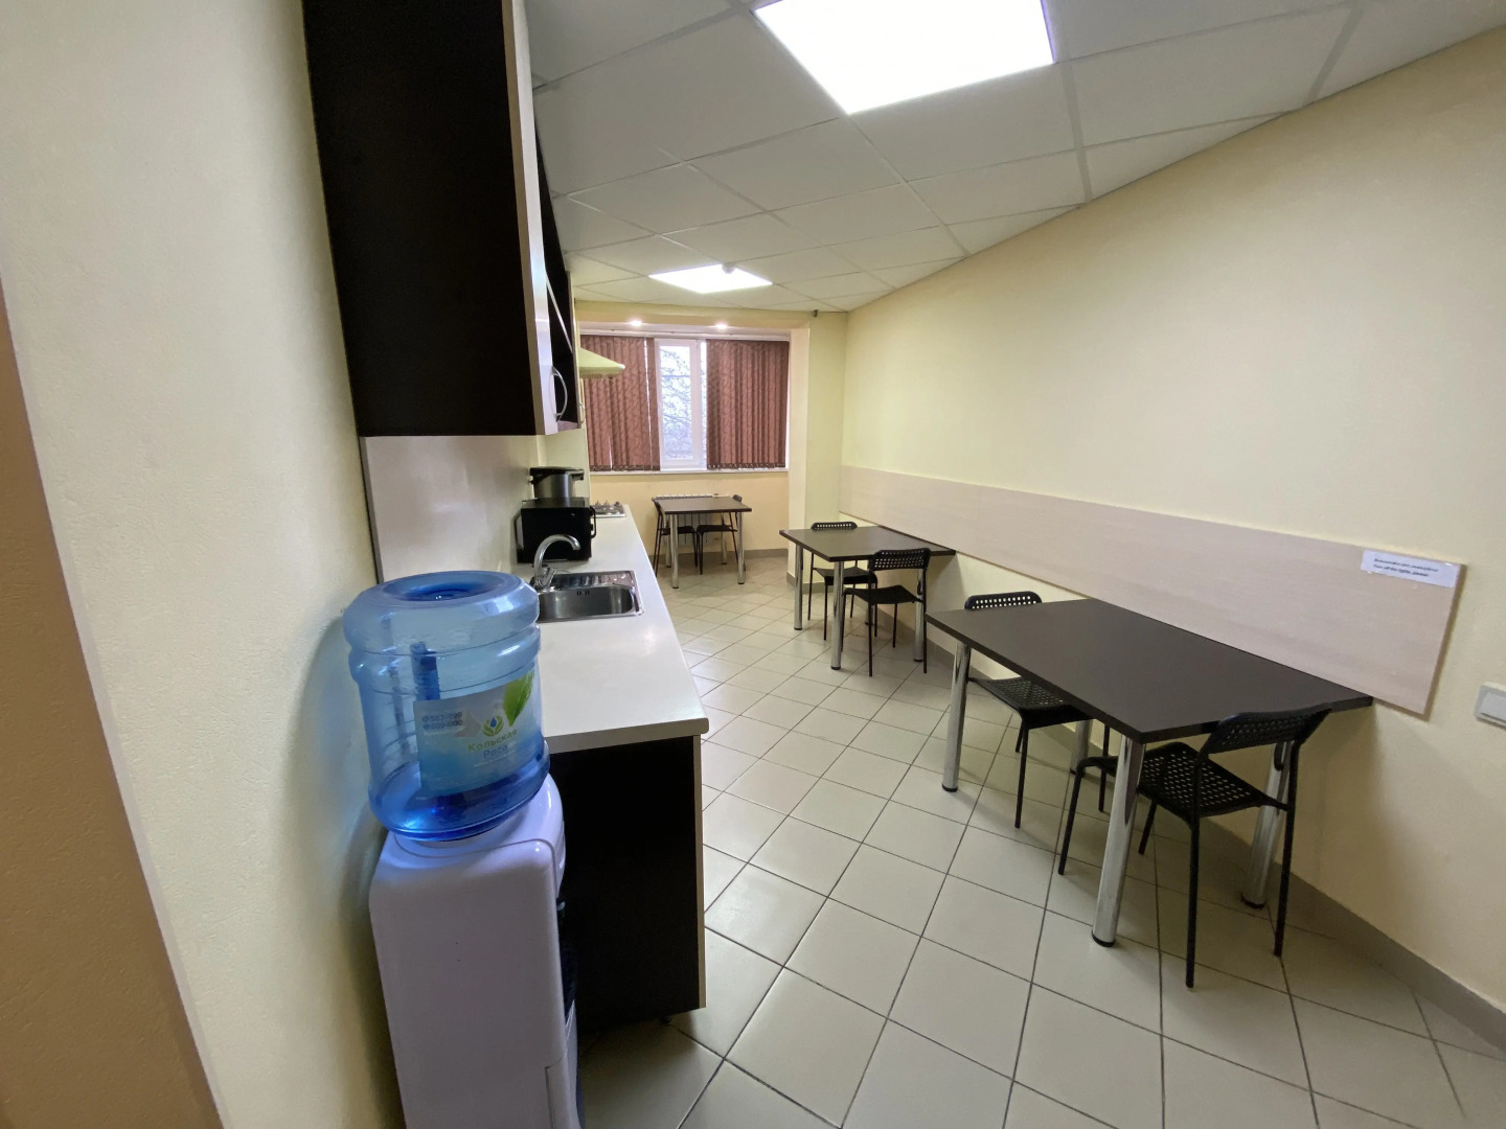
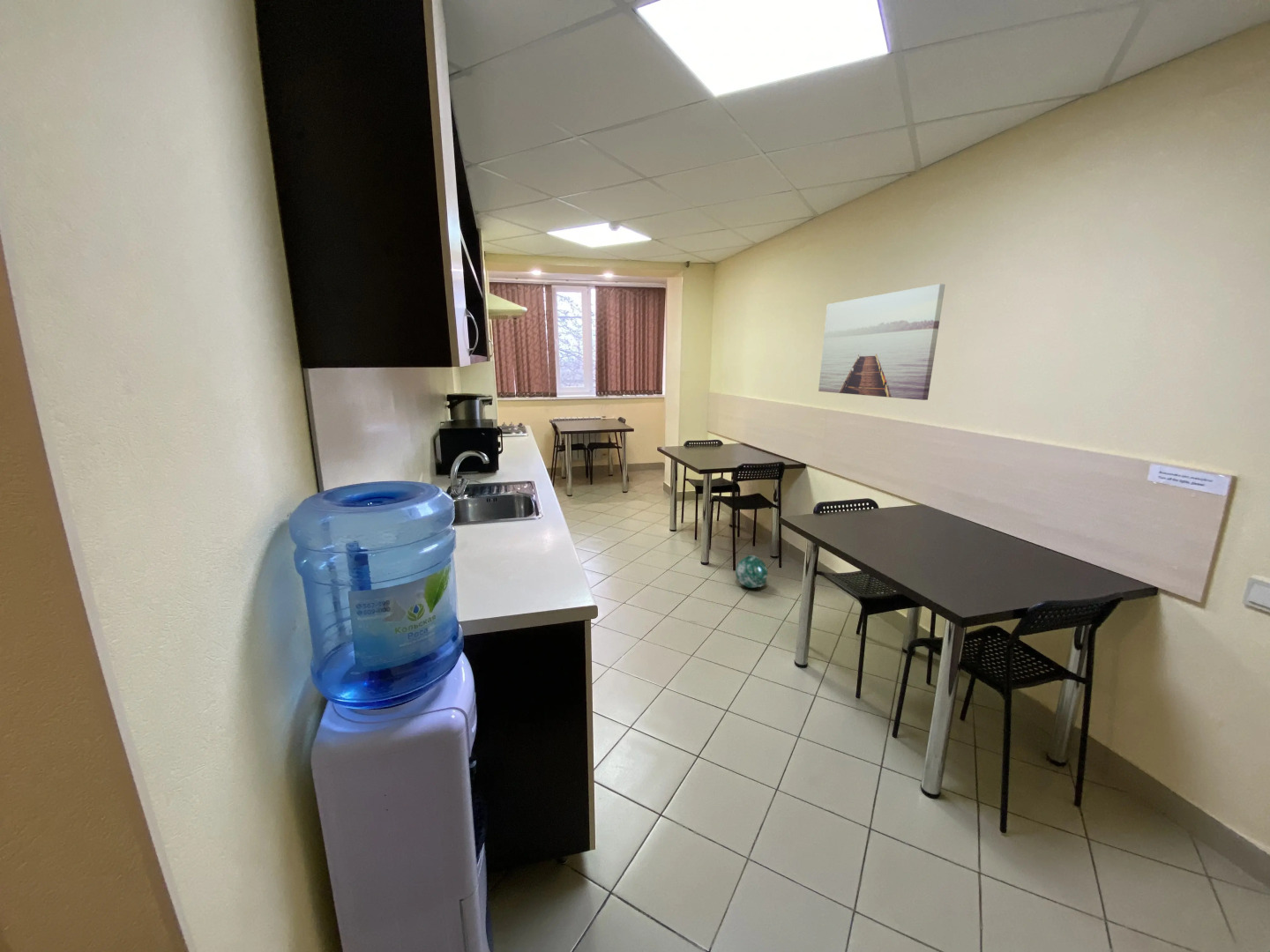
+ ball [735,554,768,589]
+ wall art [818,283,946,401]
